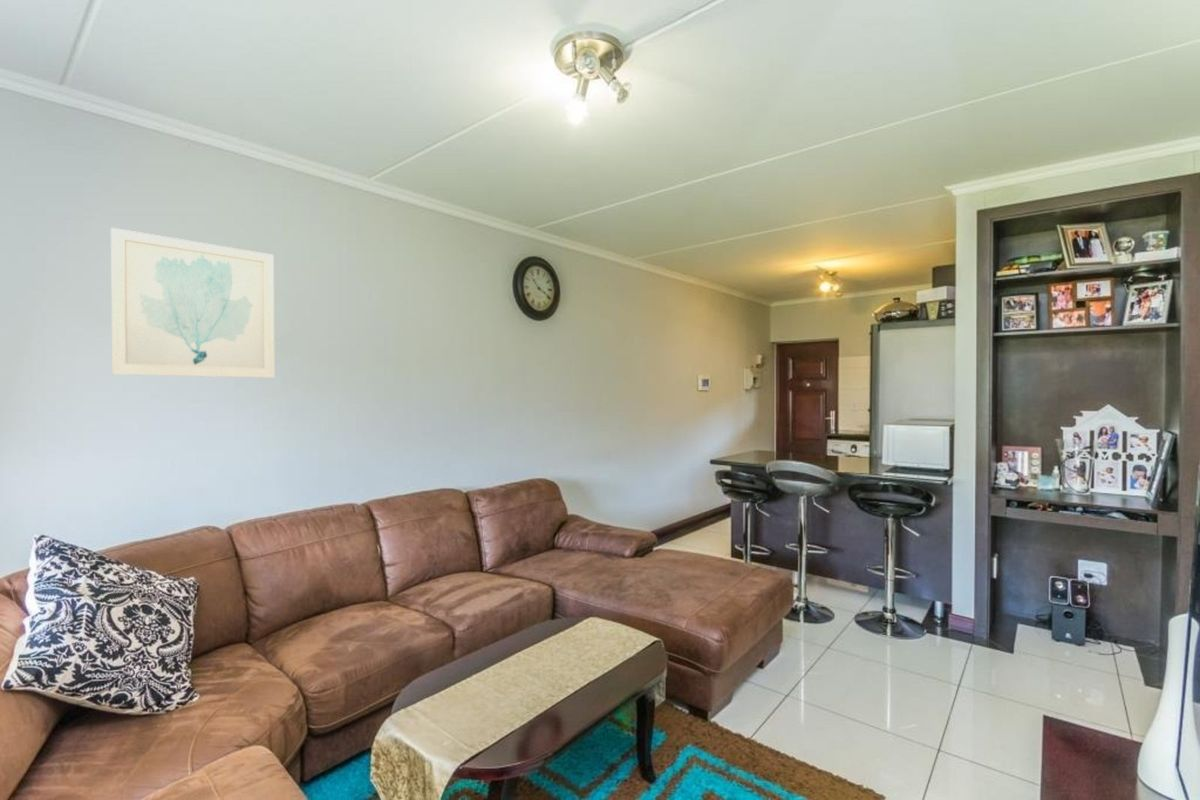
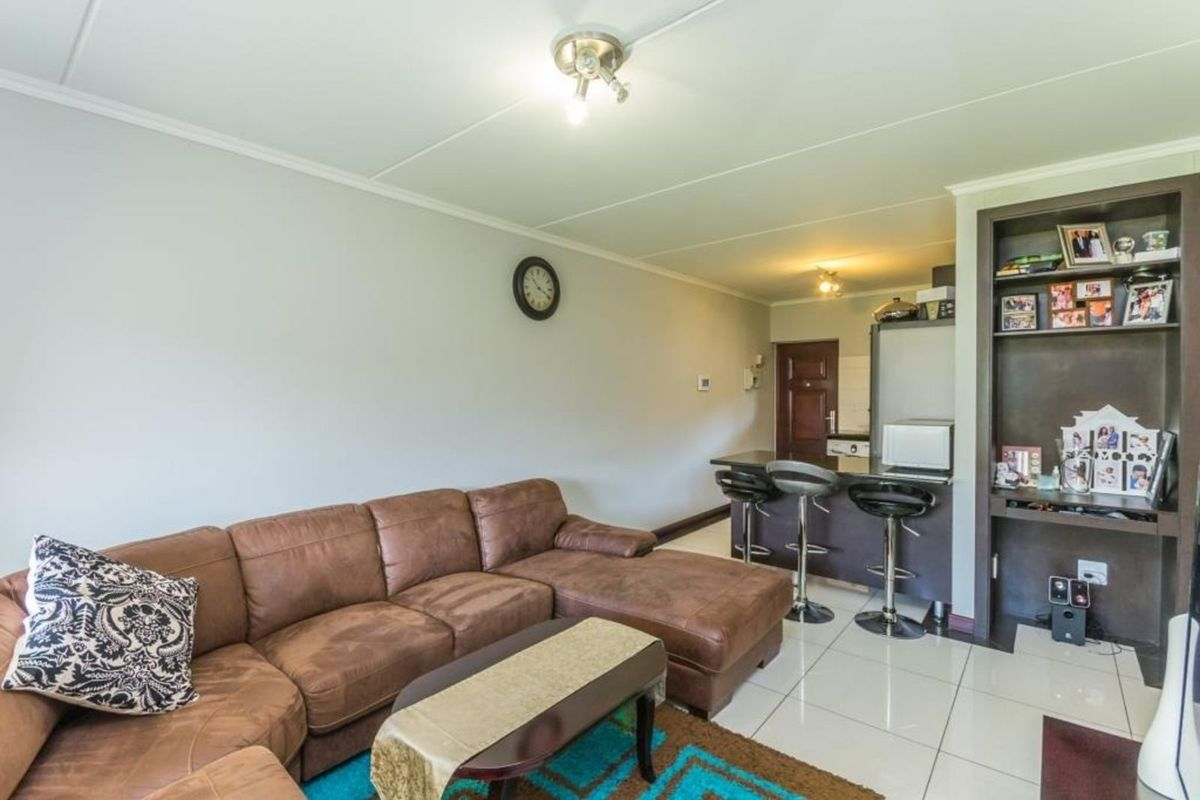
- wall art [110,227,275,379]
